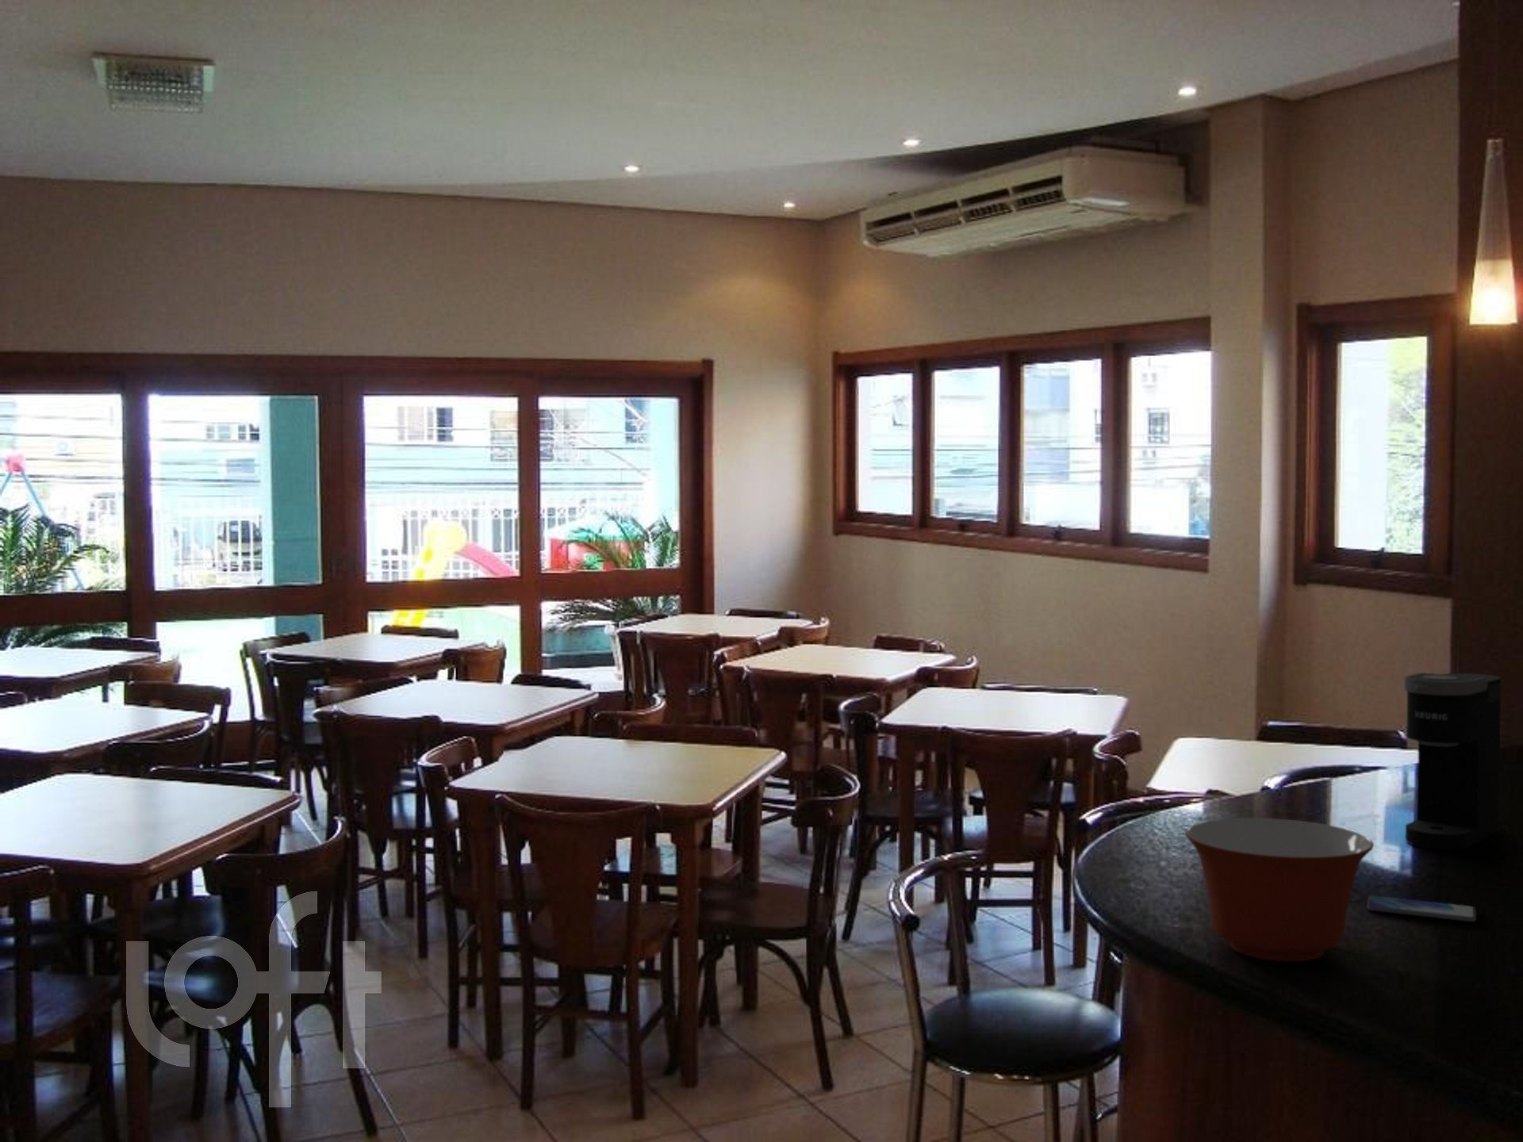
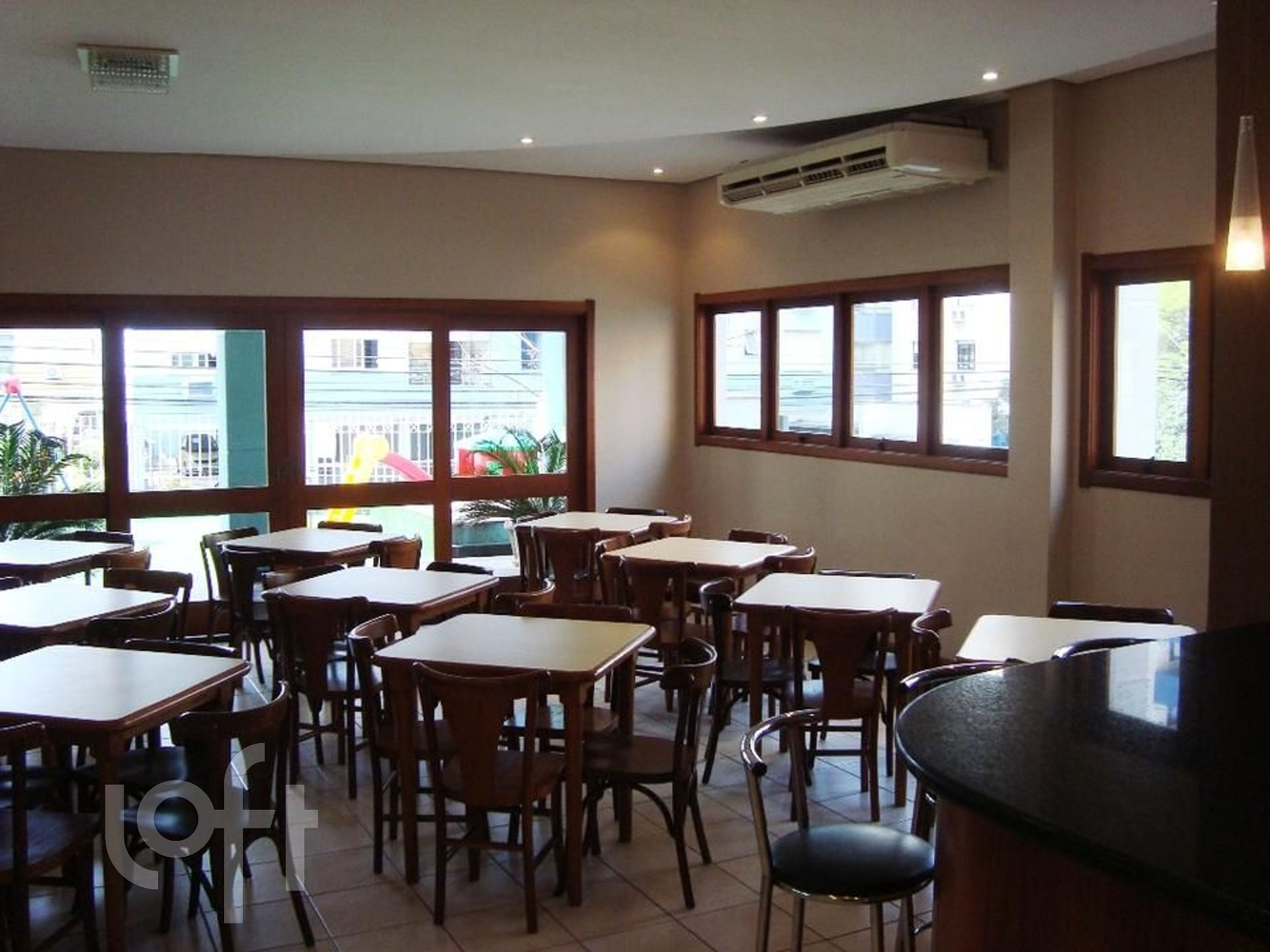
- smartphone [1366,895,1477,922]
- mixing bowl [1185,818,1374,962]
- coffee maker [1403,672,1501,851]
